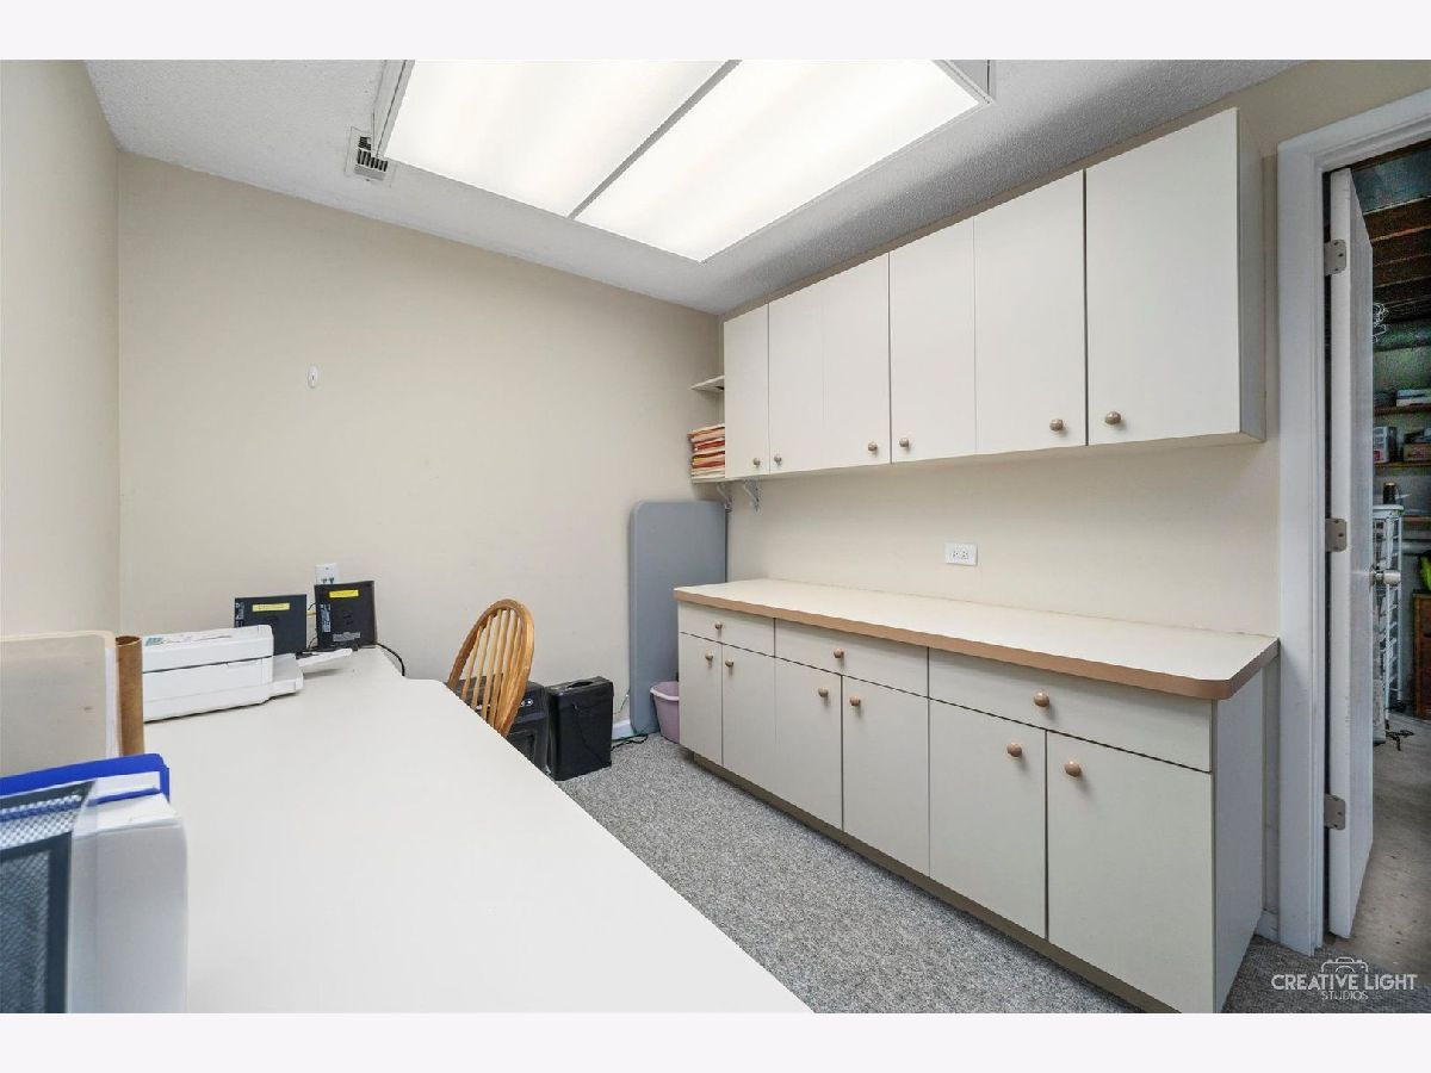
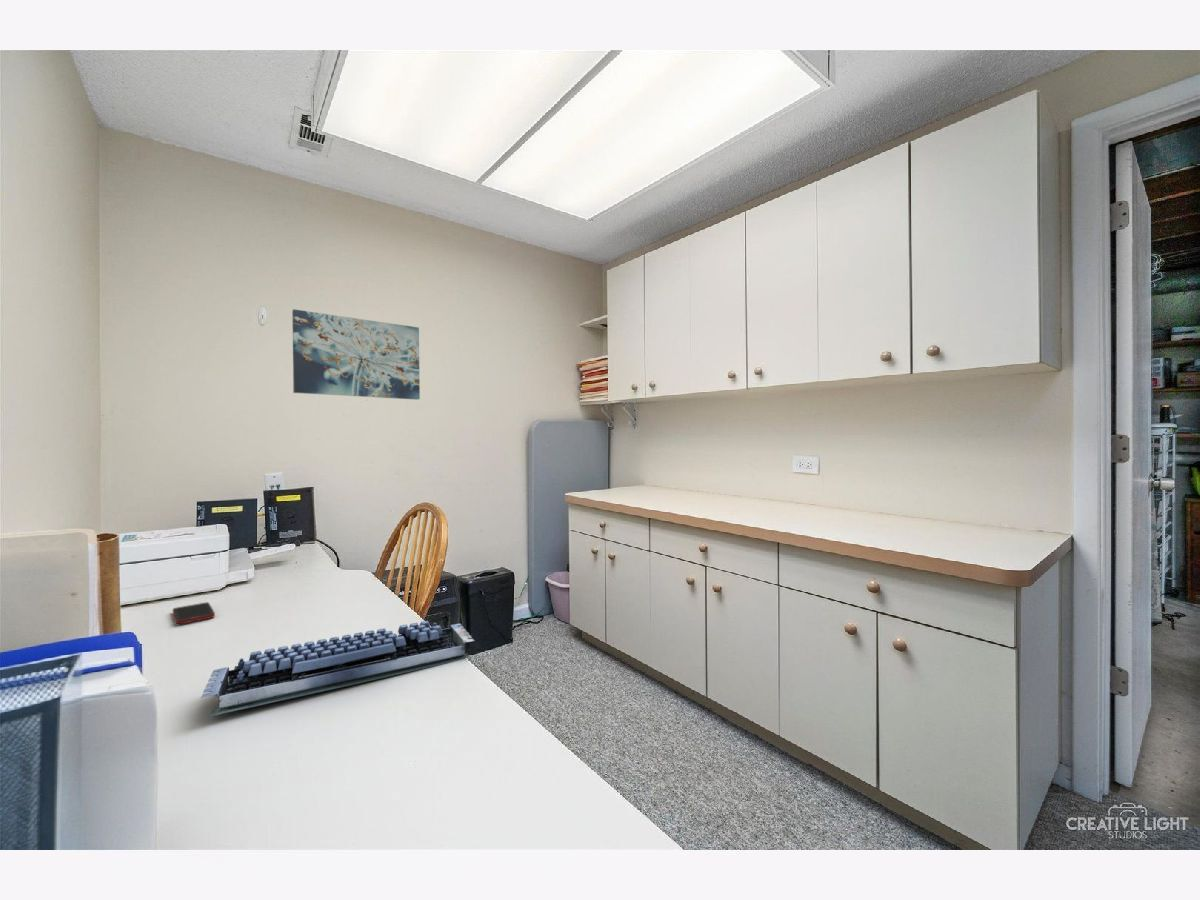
+ computer keyboard [200,620,475,717]
+ cell phone [172,601,216,625]
+ wall art [291,308,421,401]
